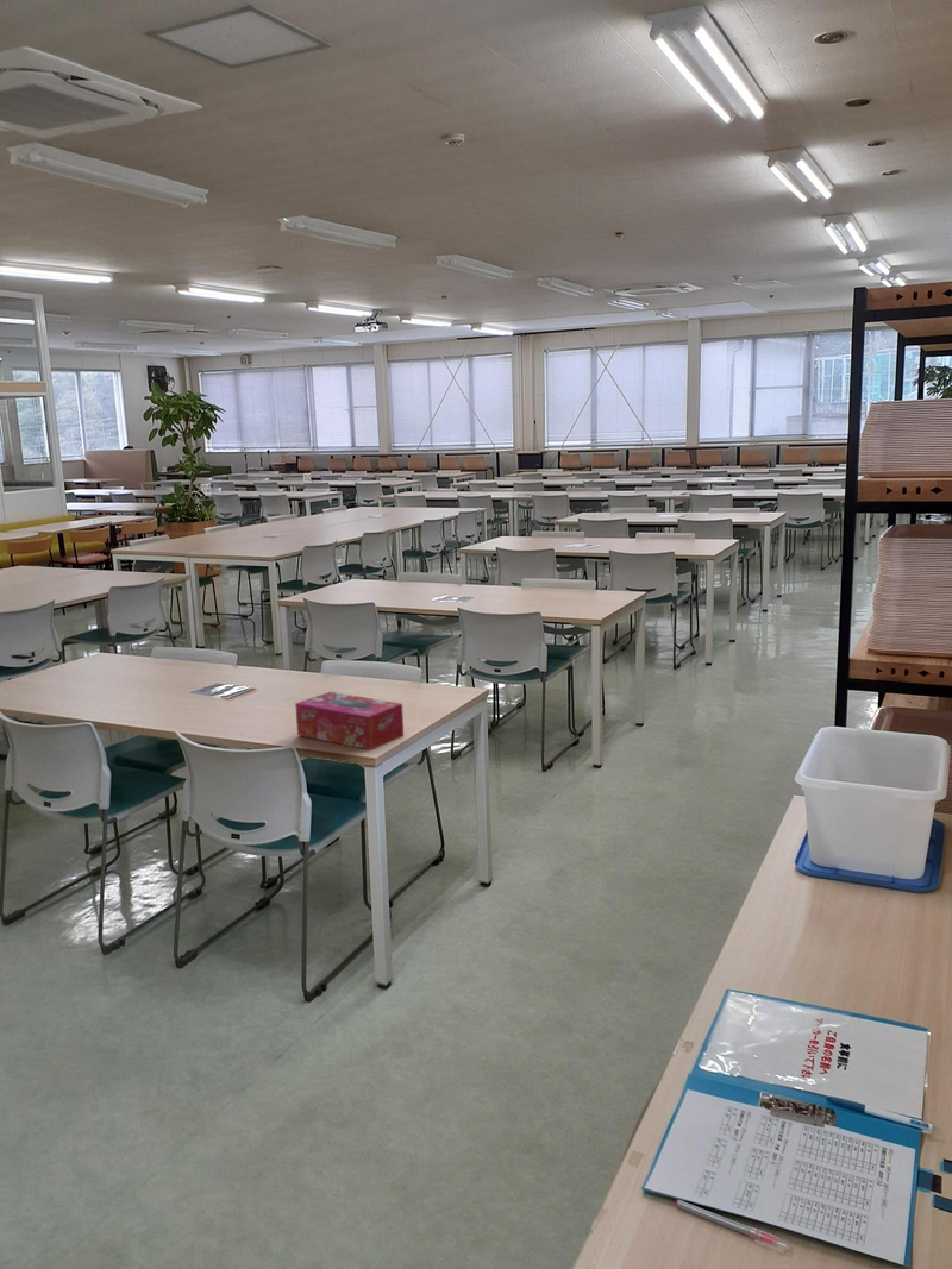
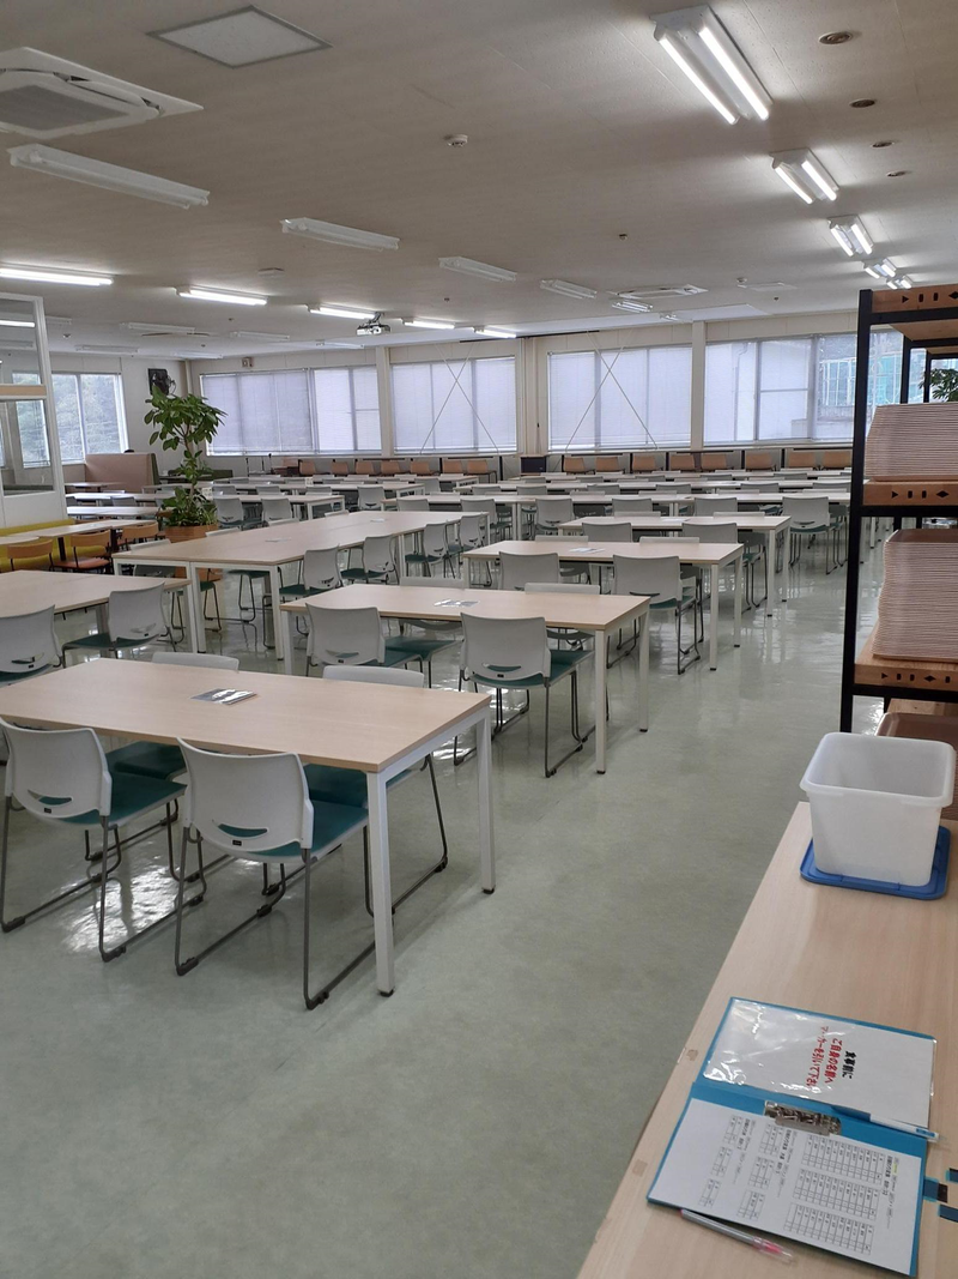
- tissue box [294,691,405,752]
